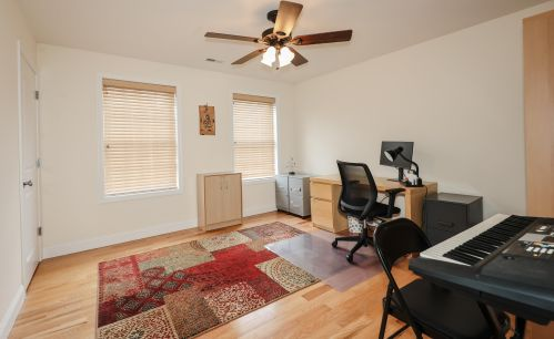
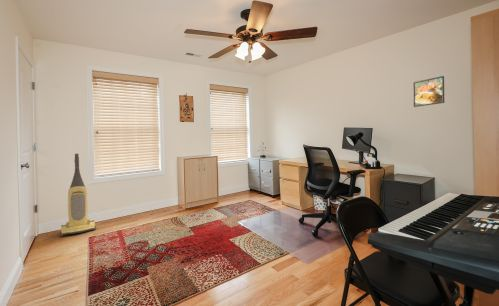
+ vacuum cleaner [59,153,97,236]
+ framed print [412,75,445,108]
